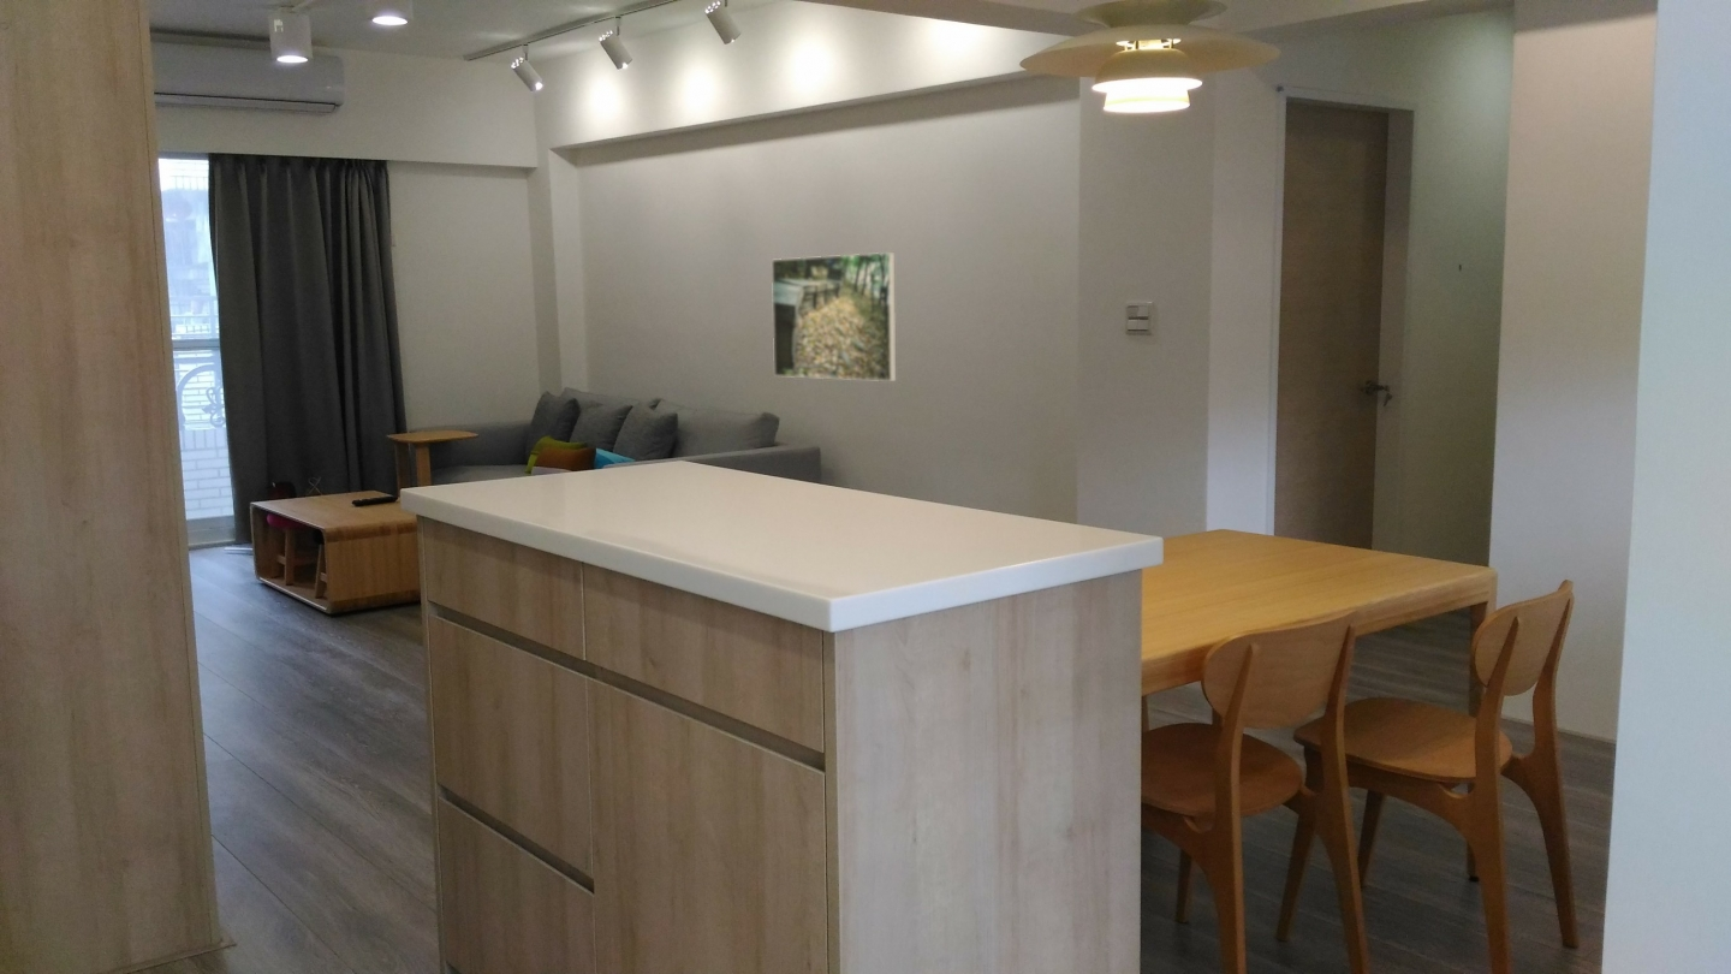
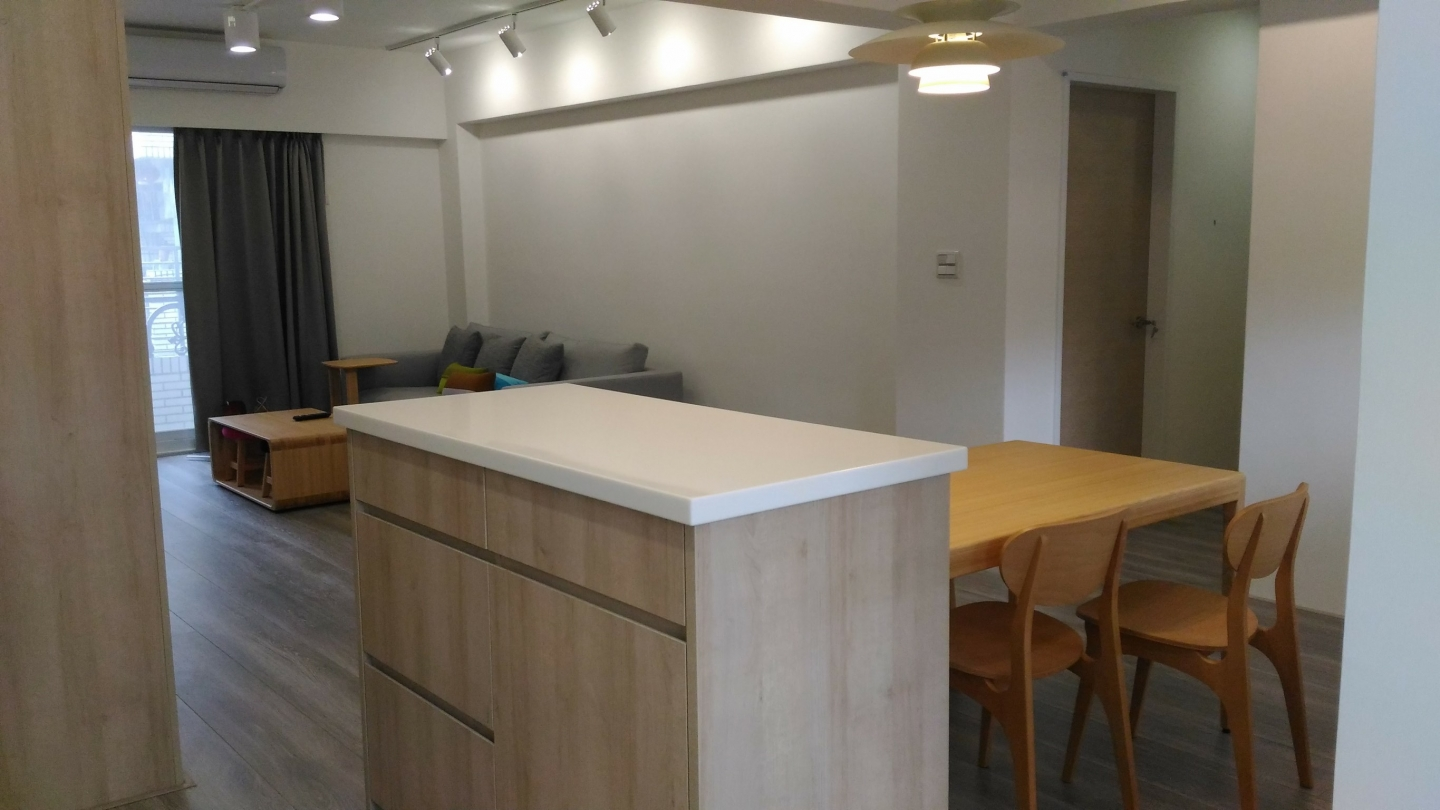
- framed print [771,251,897,382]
